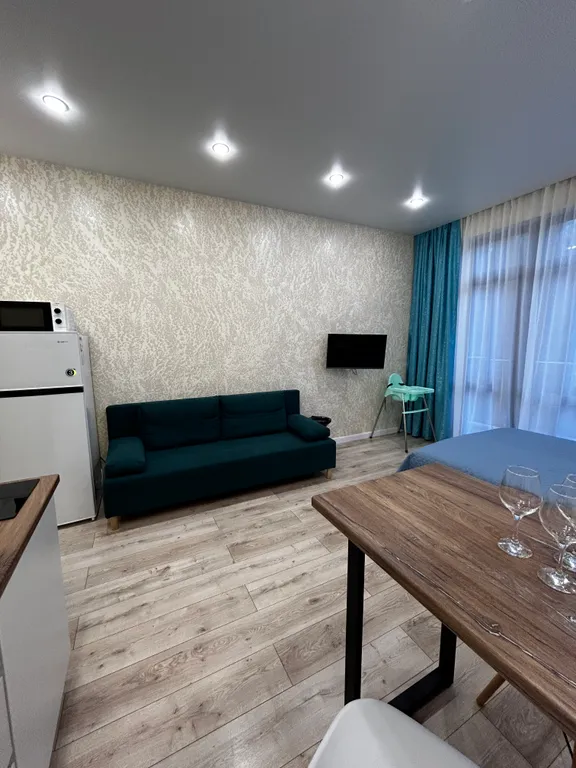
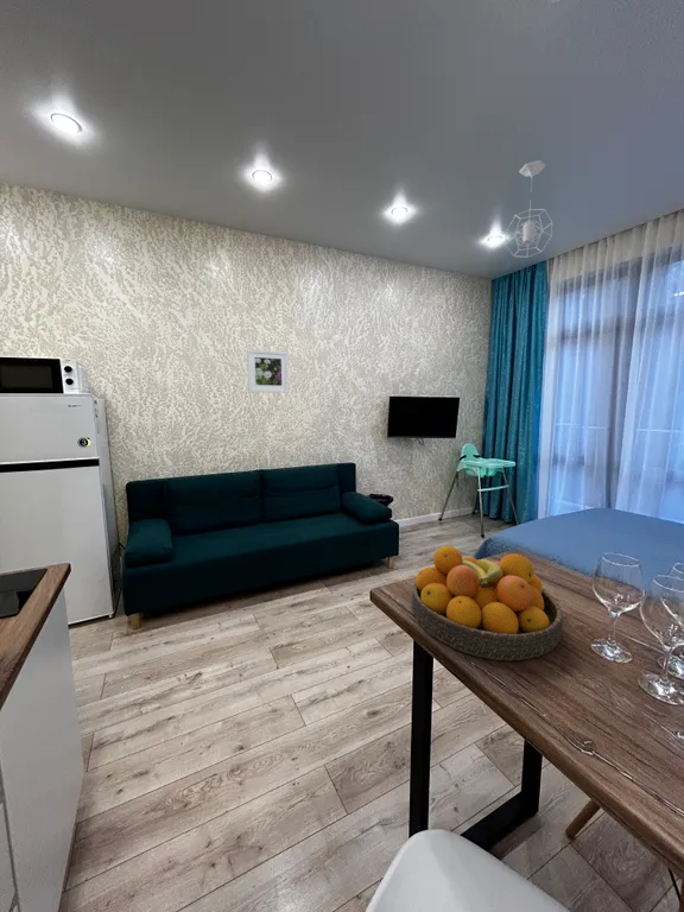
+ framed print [246,348,290,394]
+ fruit bowl [411,544,564,661]
+ pendant light [504,159,555,259]
